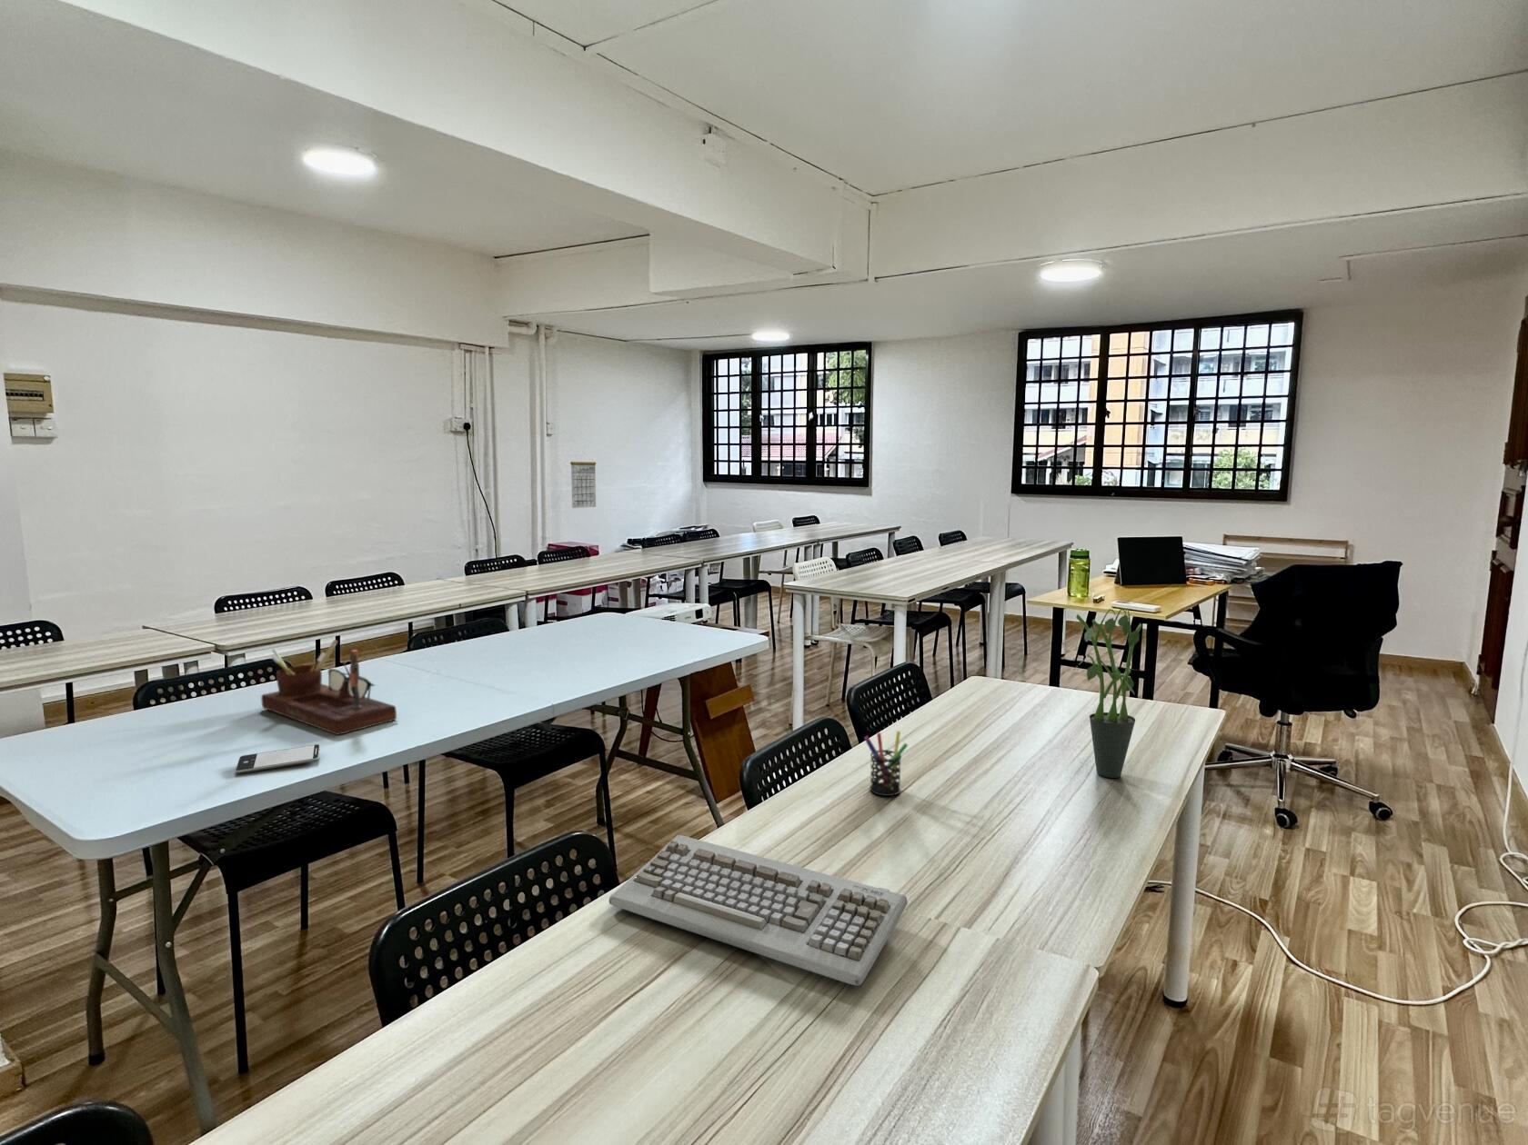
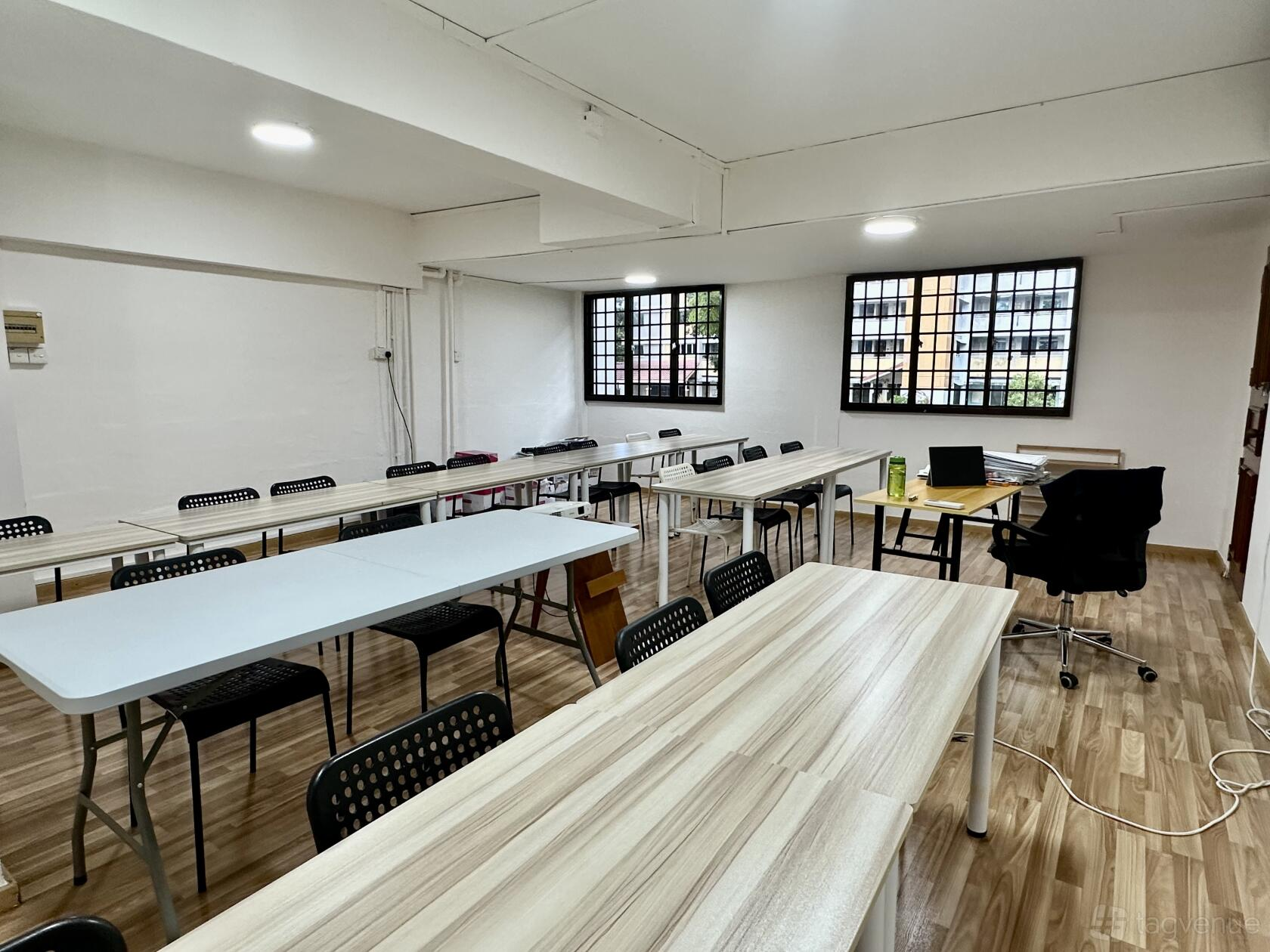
- desk organizer [260,639,397,736]
- pen holder [863,730,908,797]
- potted plant [1072,607,1143,779]
- calendar [569,452,597,509]
- keyboard [609,835,908,987]
- smartphone [235,743,321,775]
